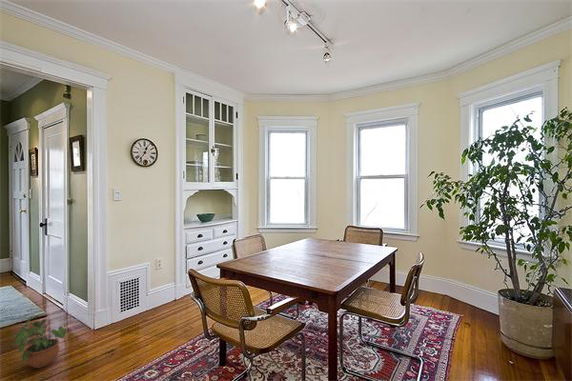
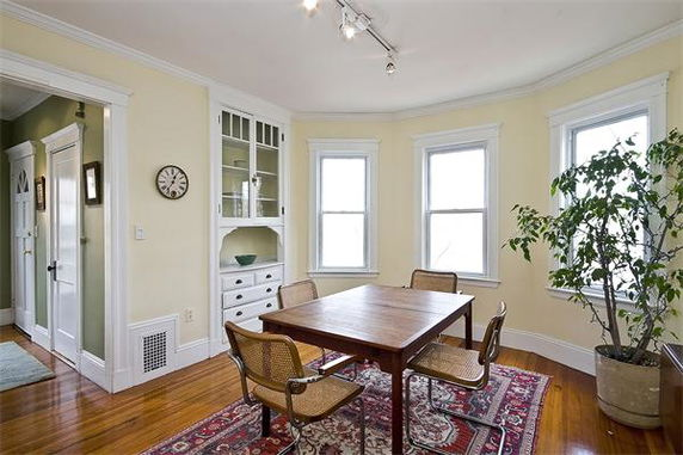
- potted plant [10,315,67,369]
